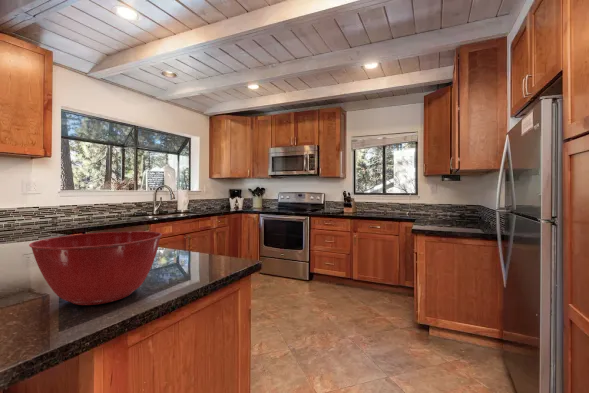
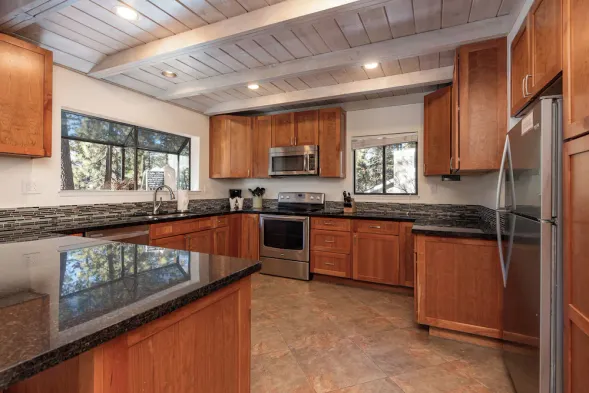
- mixing bowl [28,230,163,306]
